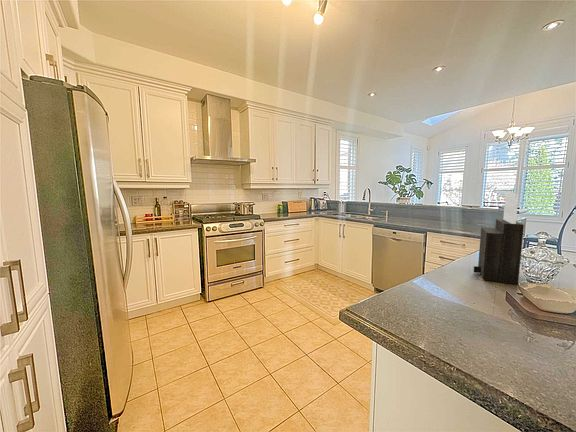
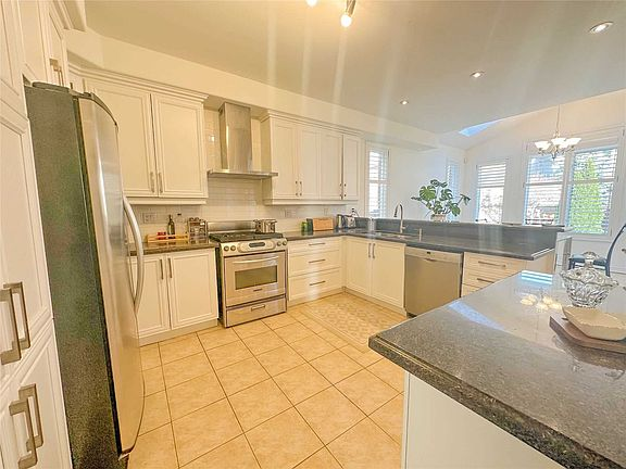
- knife block [473,192,525,286]
